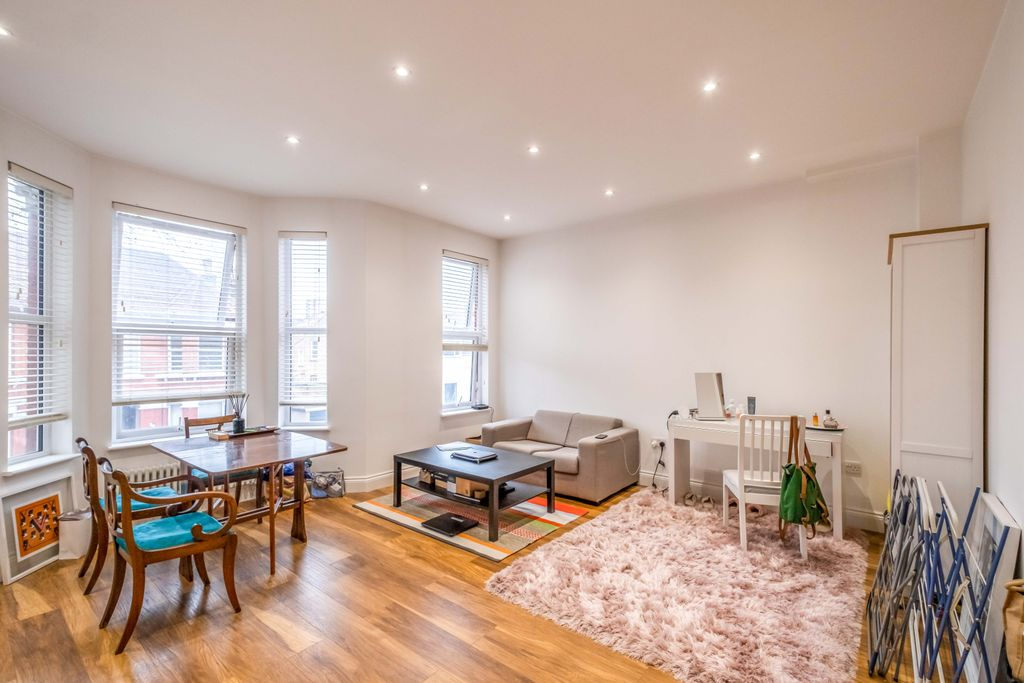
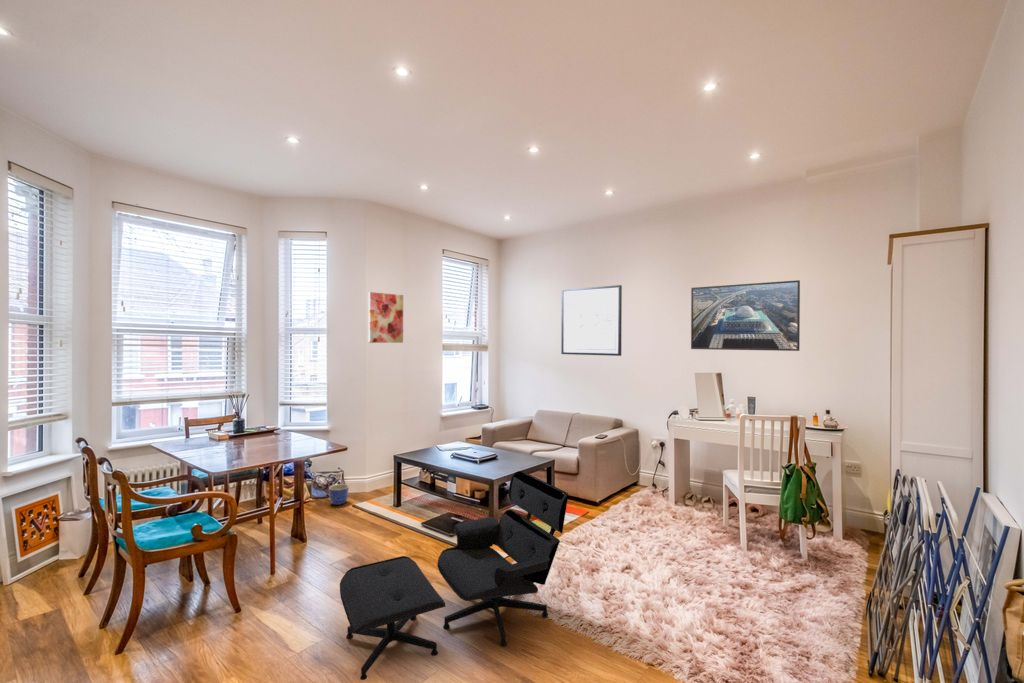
+ wall art [367,291,404,344]
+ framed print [690,279,801,352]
+ planter [328,483,350,506]
+ wall art [560,284,623,357]
+ lounge chair [339,470,569,681]
